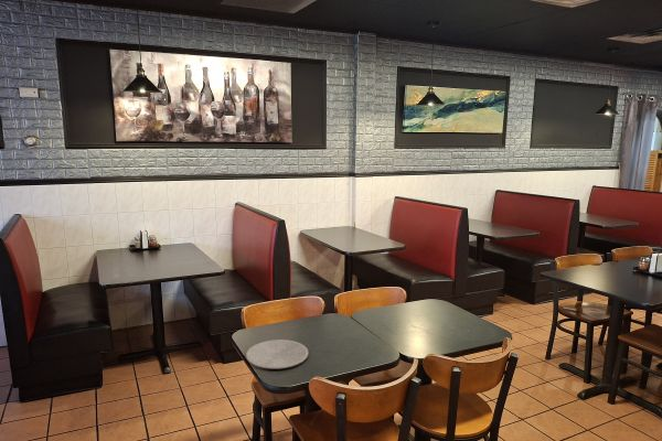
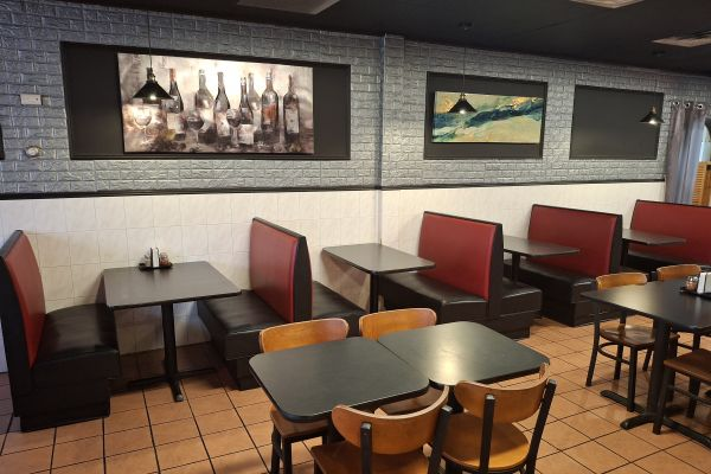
- plate [245,338,309,370]
